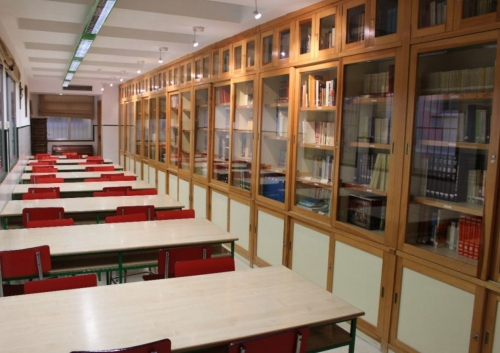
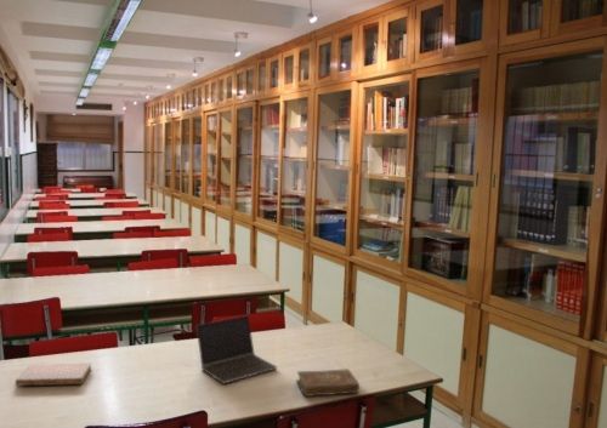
+ laptop computer [195,314,278,386]
+ notebook [15,361,92,388]
+ book [295,367,361,398]
